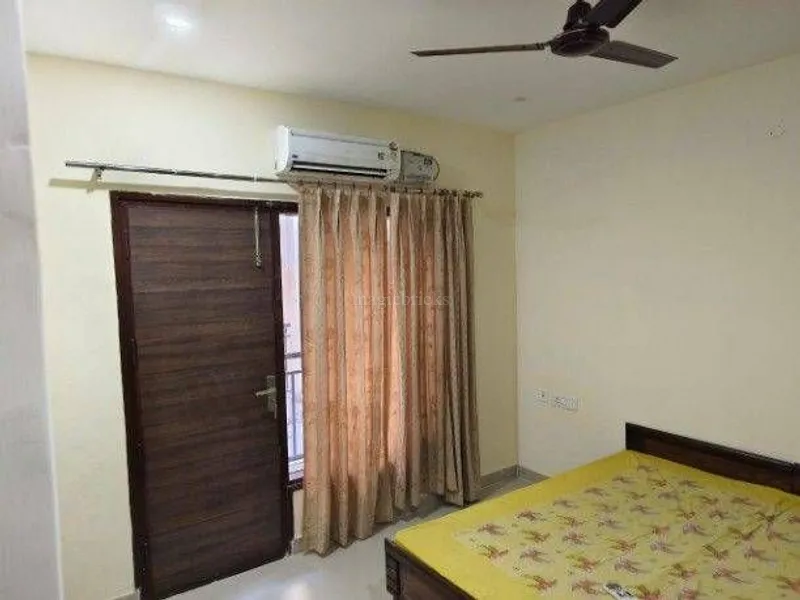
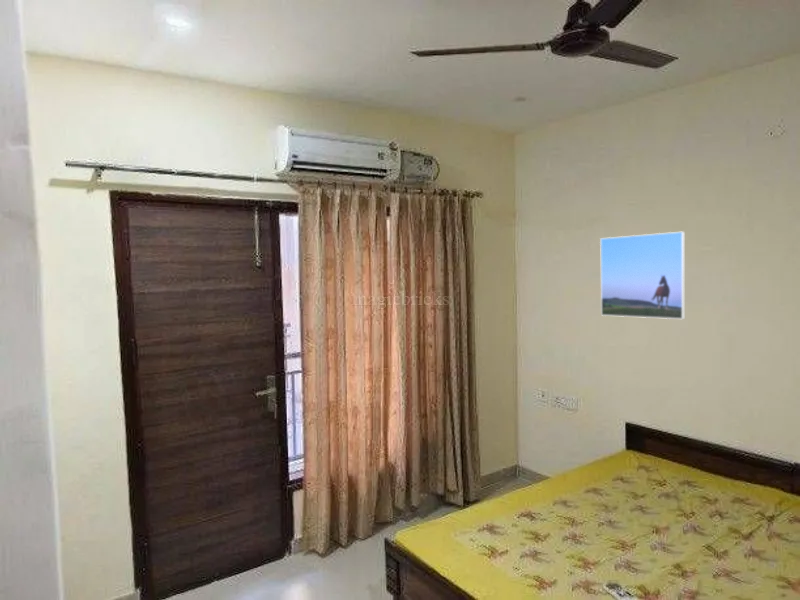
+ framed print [599,230,686,320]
